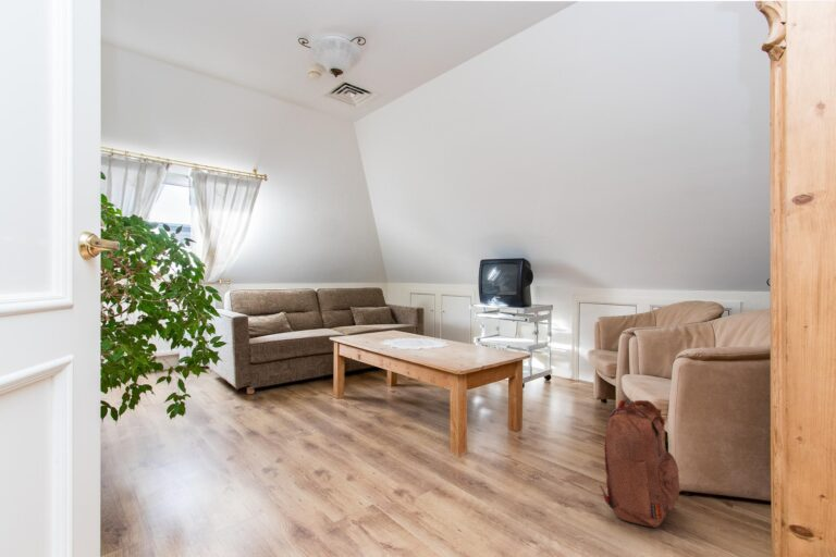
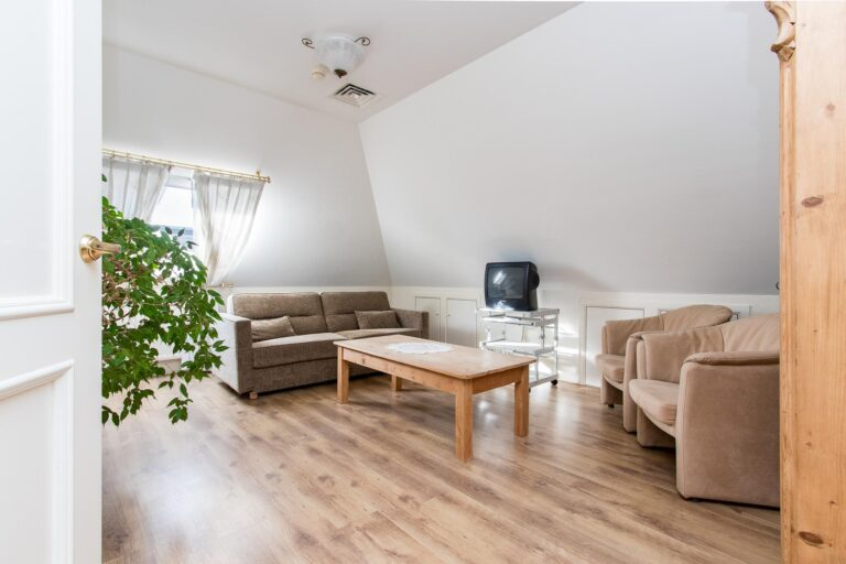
- backpack [599,399,681,529]
